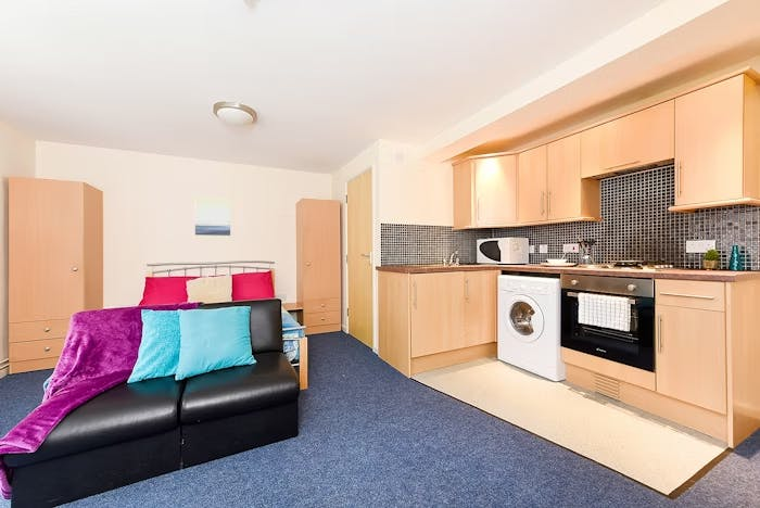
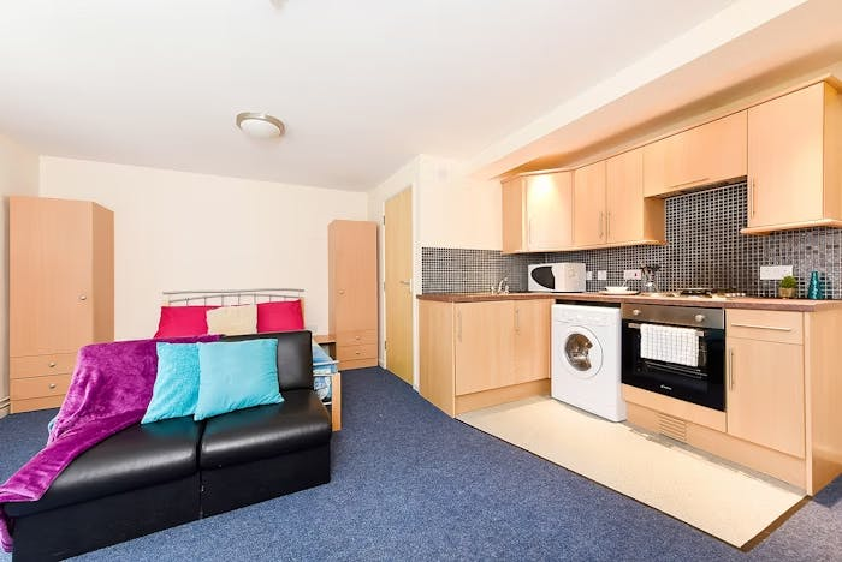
- wall art [194,196,231,237]
